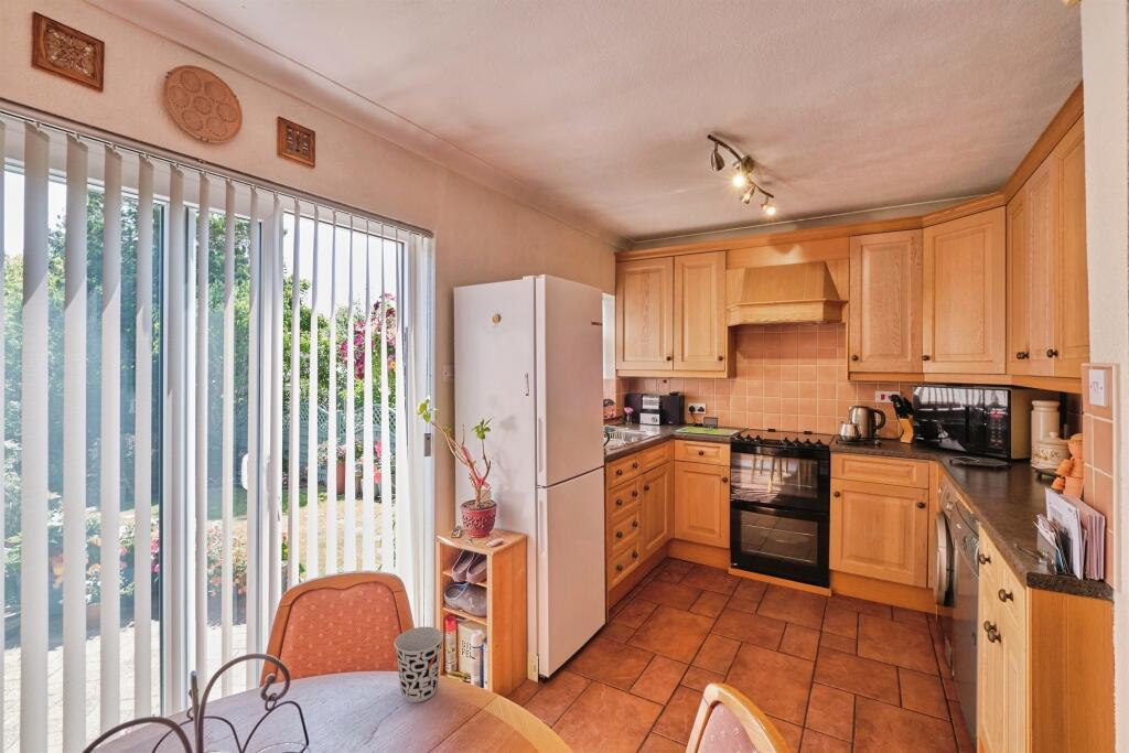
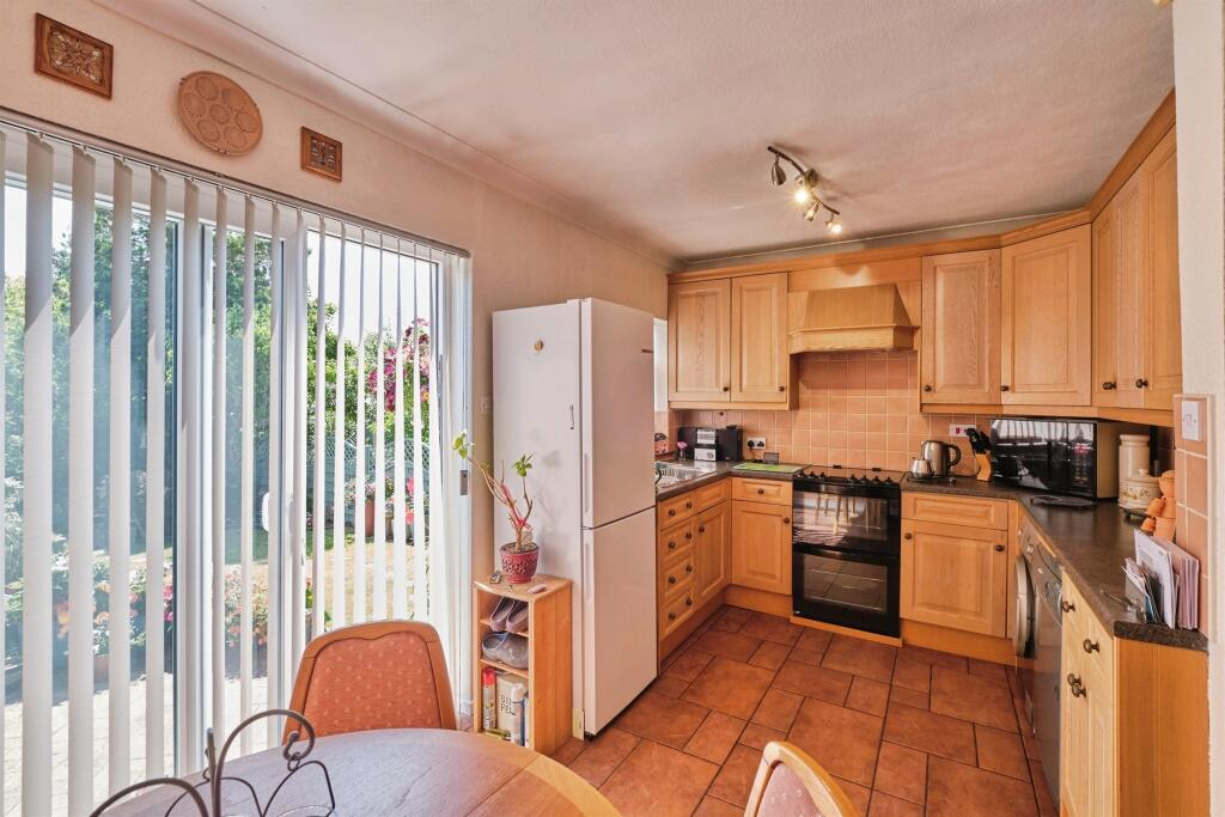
- cup [394,626,444,703]
